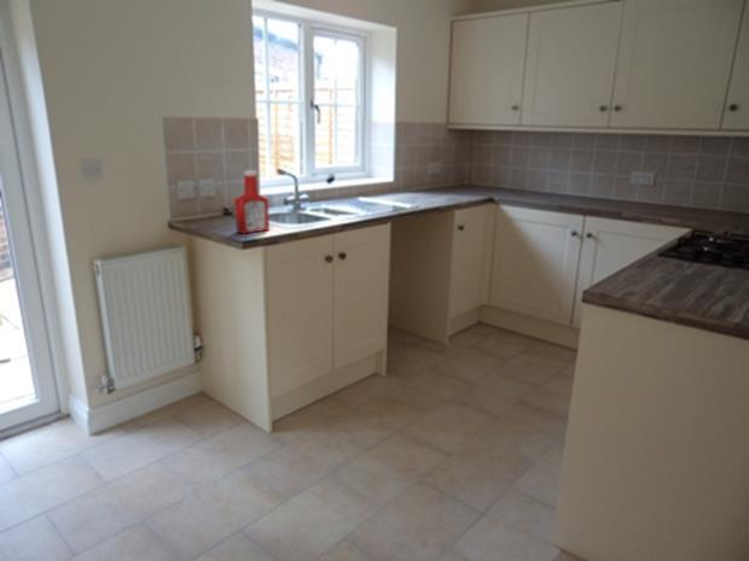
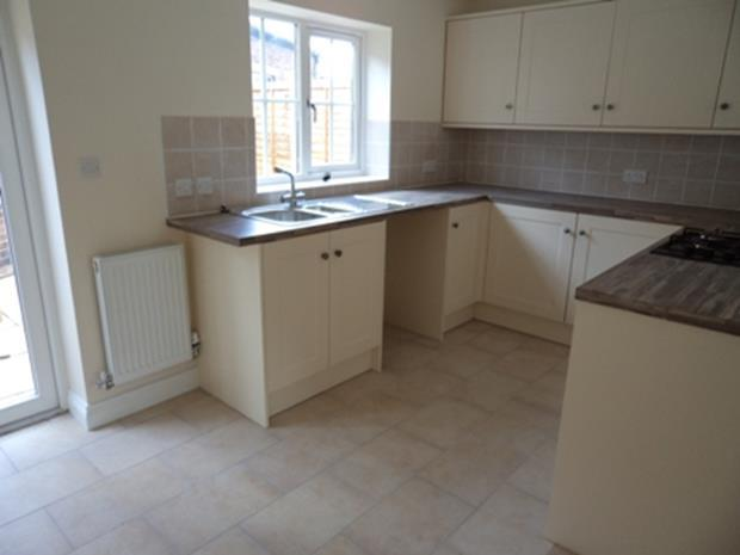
- soap bottle [233,169,271,234]
